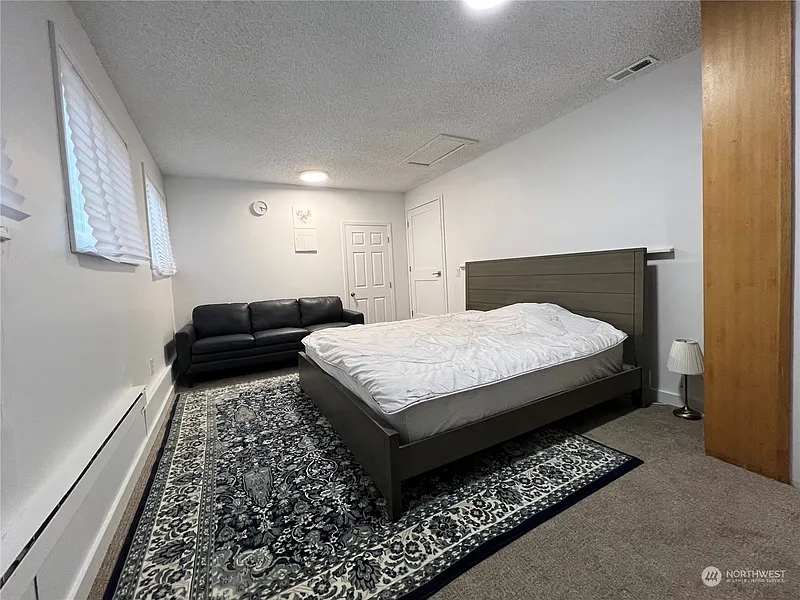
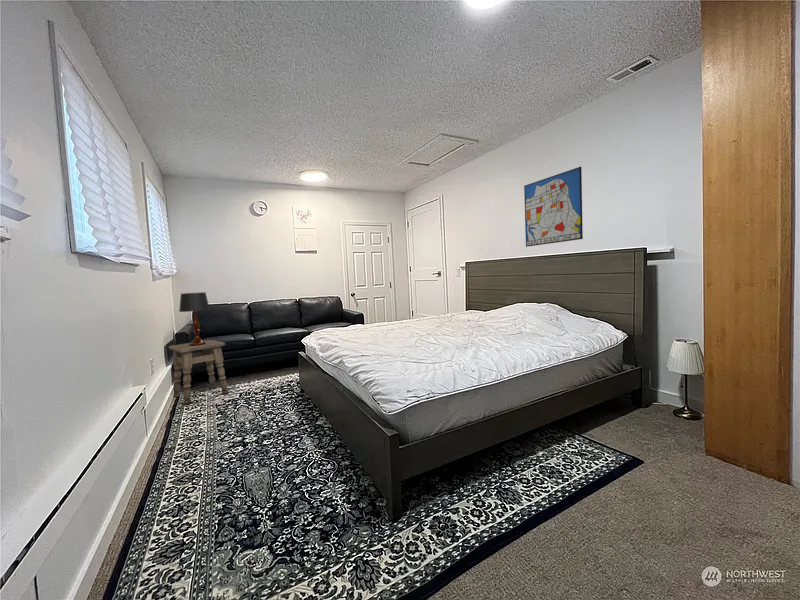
+ side table [168,339,229,406]
+ wall art [523,166,584,248]
+ table lamp [178,291,211,346]
